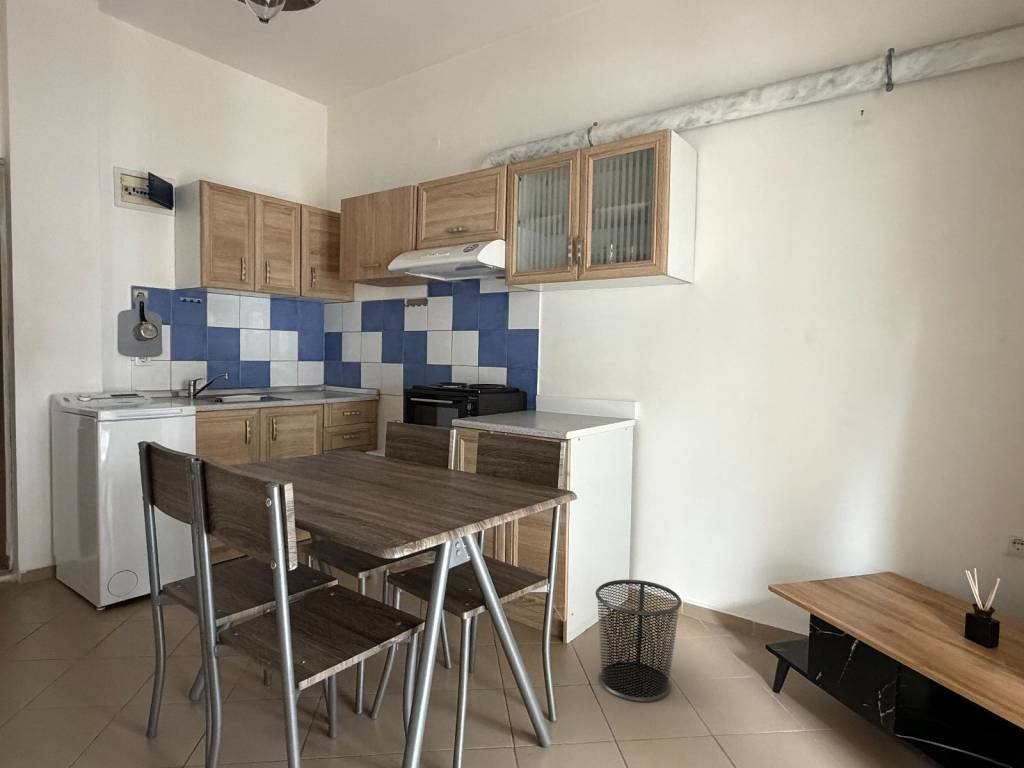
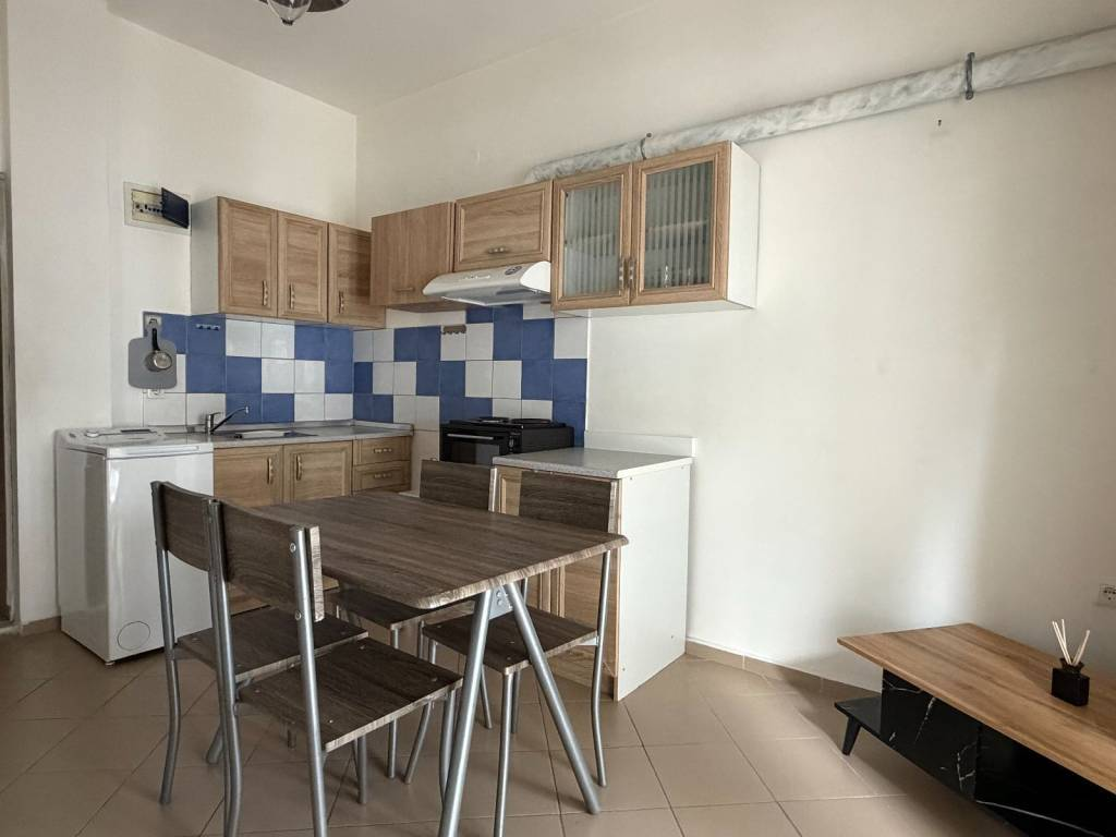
- waste bin [595,579,683,703]
